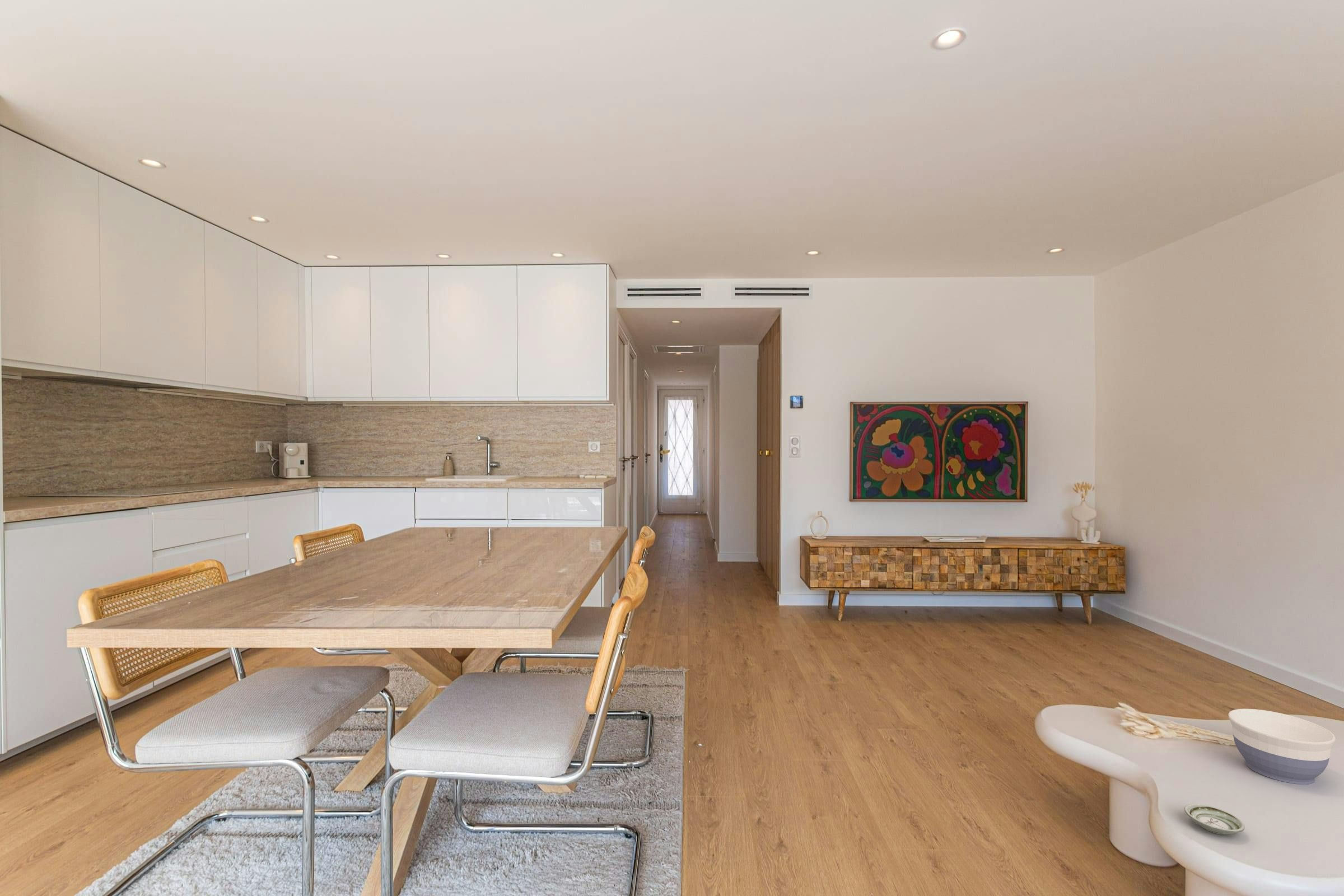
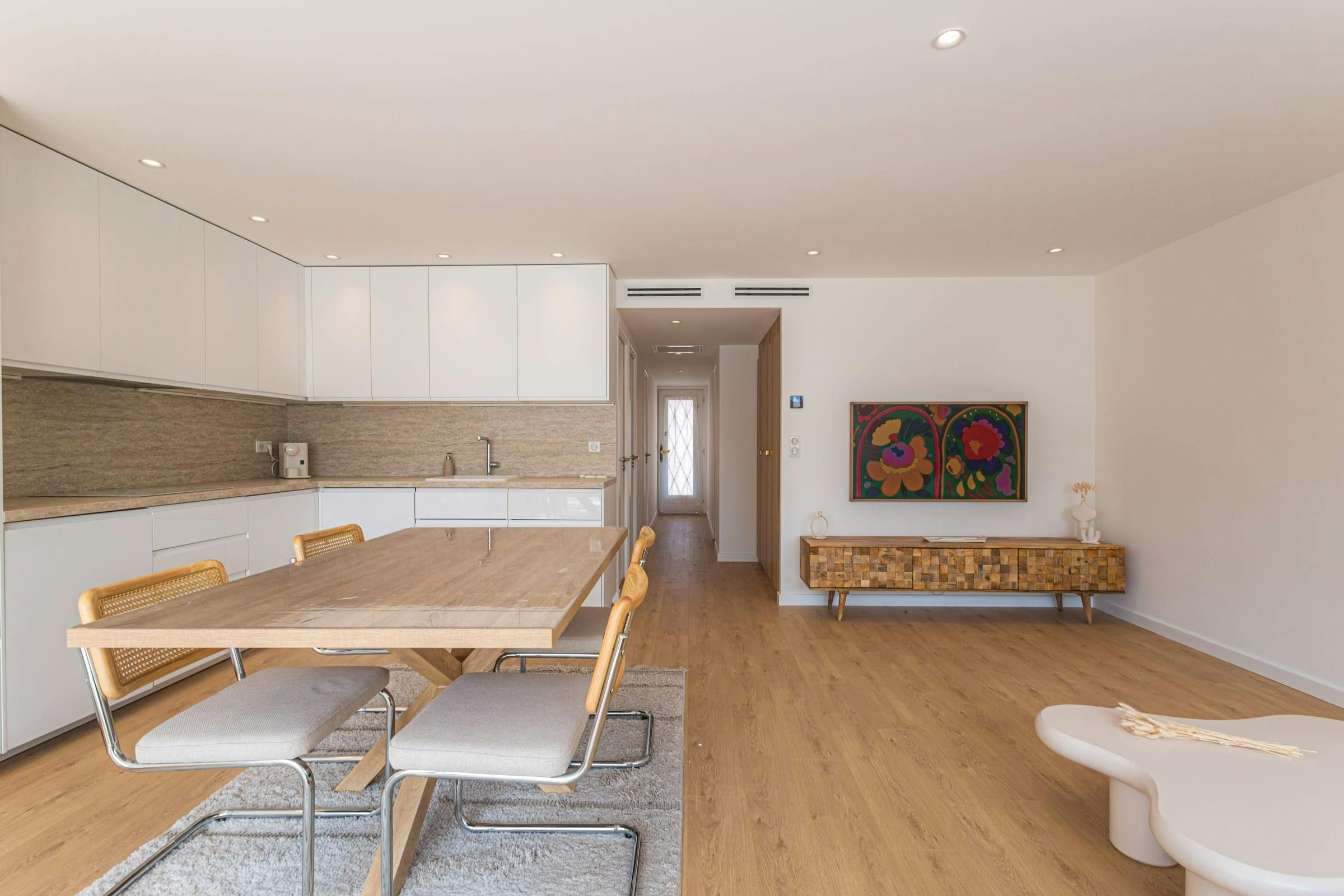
- bowl [1228,708,1336,785]
- saucer [1184,803,1245,835]
